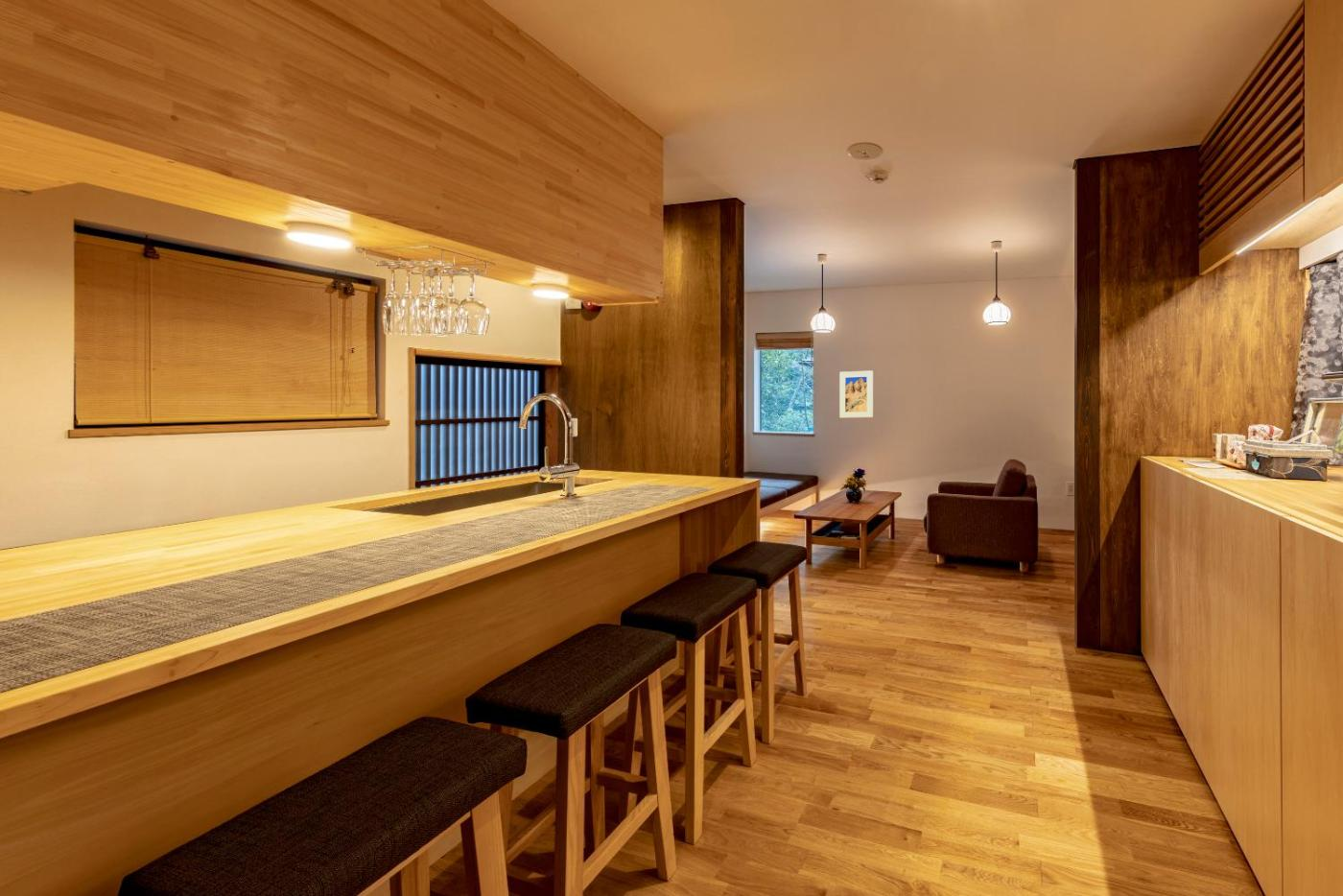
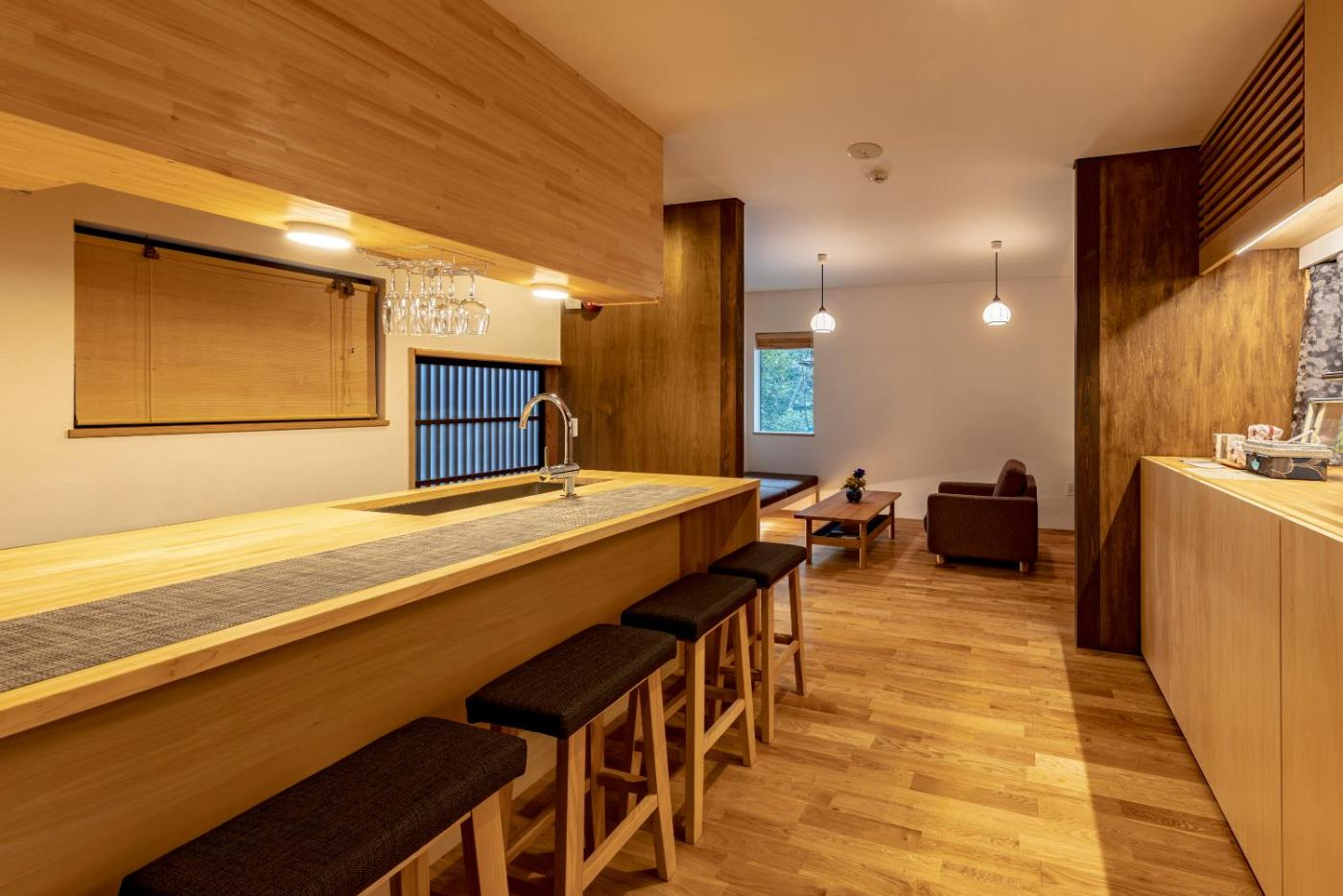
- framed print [838,369,874,418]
